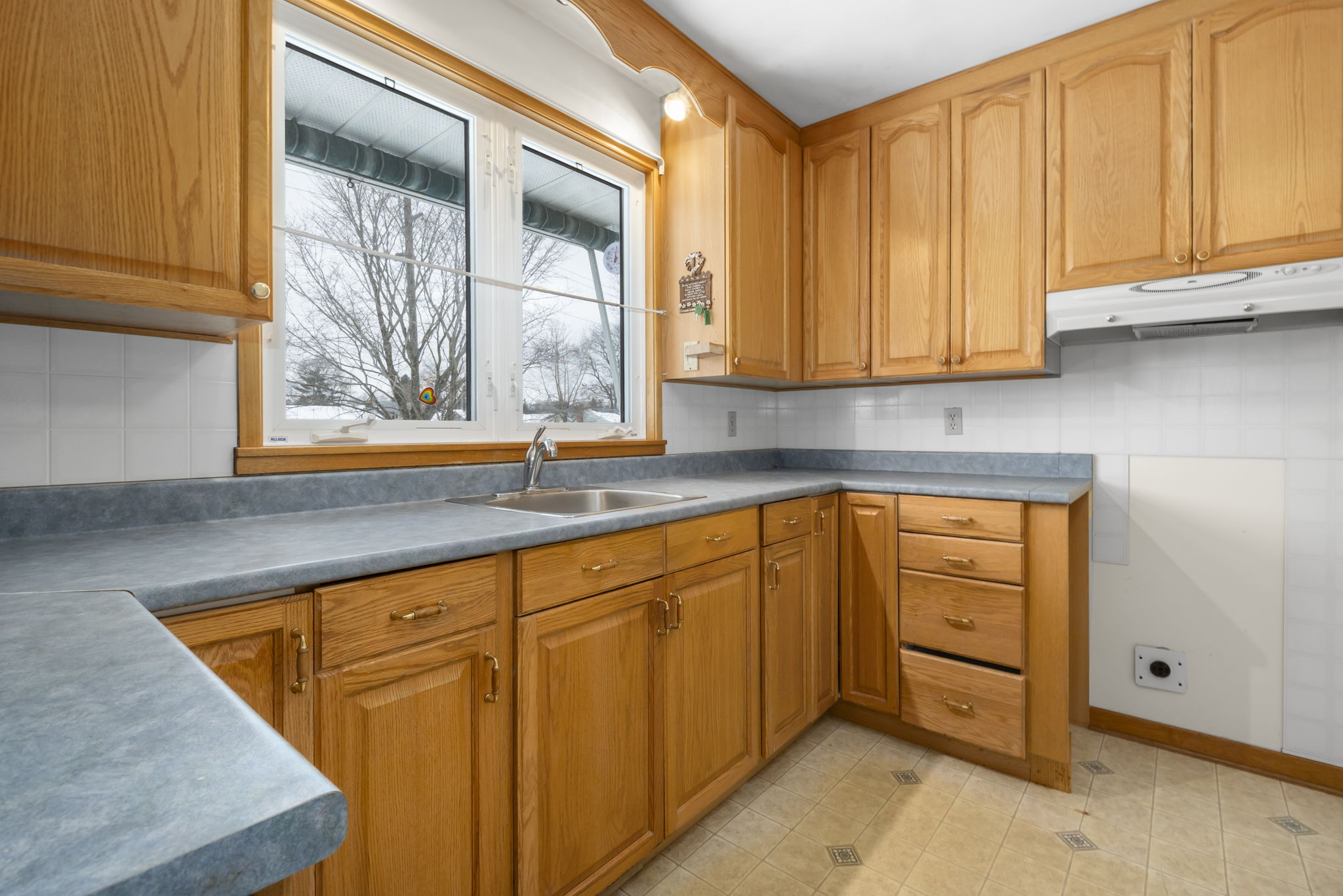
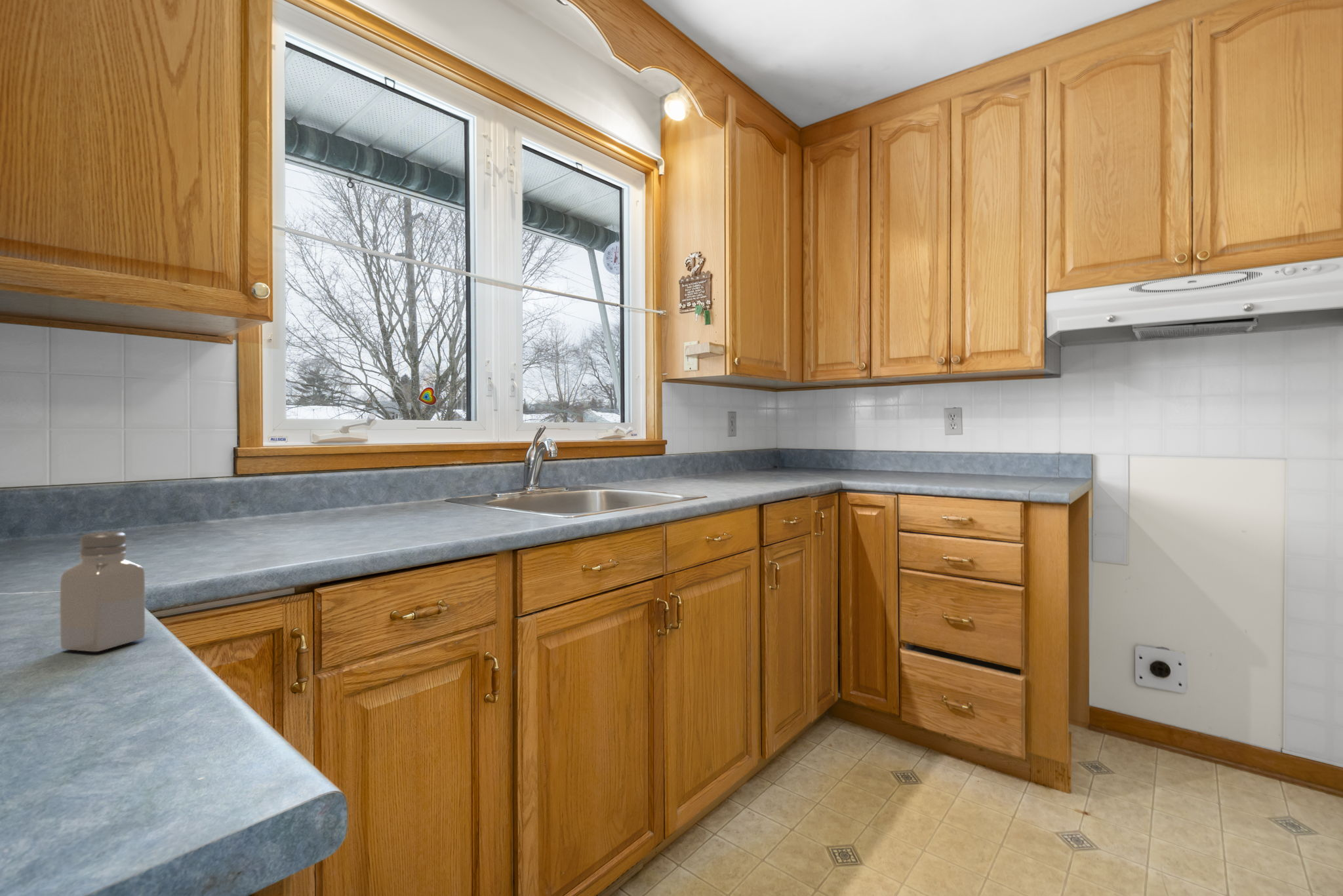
+ saltshaker [60,531,146,652]
